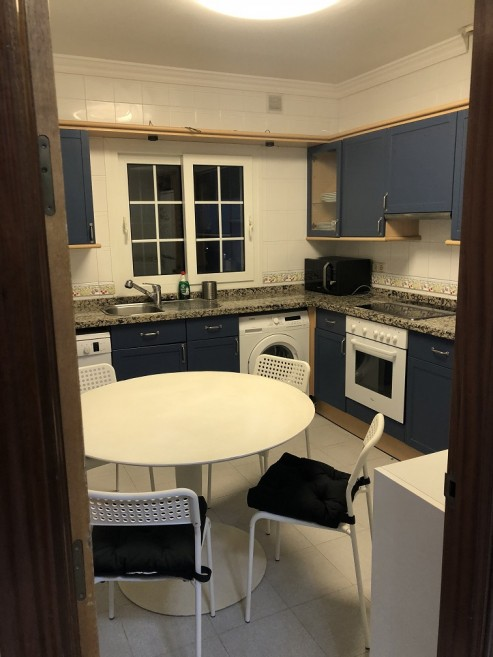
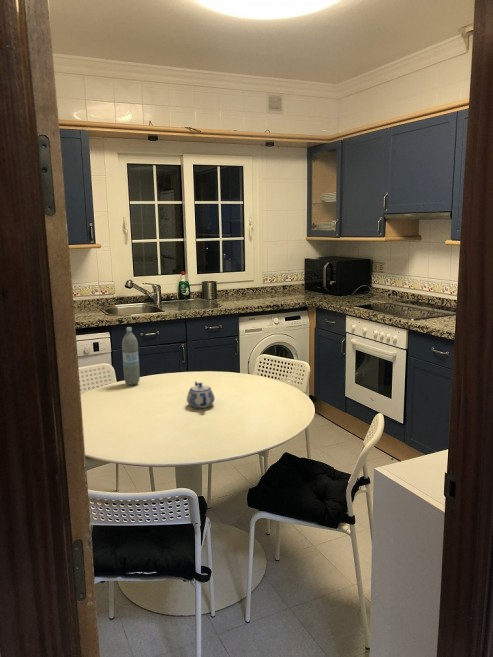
+ water bottle [121,326,141,386]
+ teapot [186,380,216,409]
